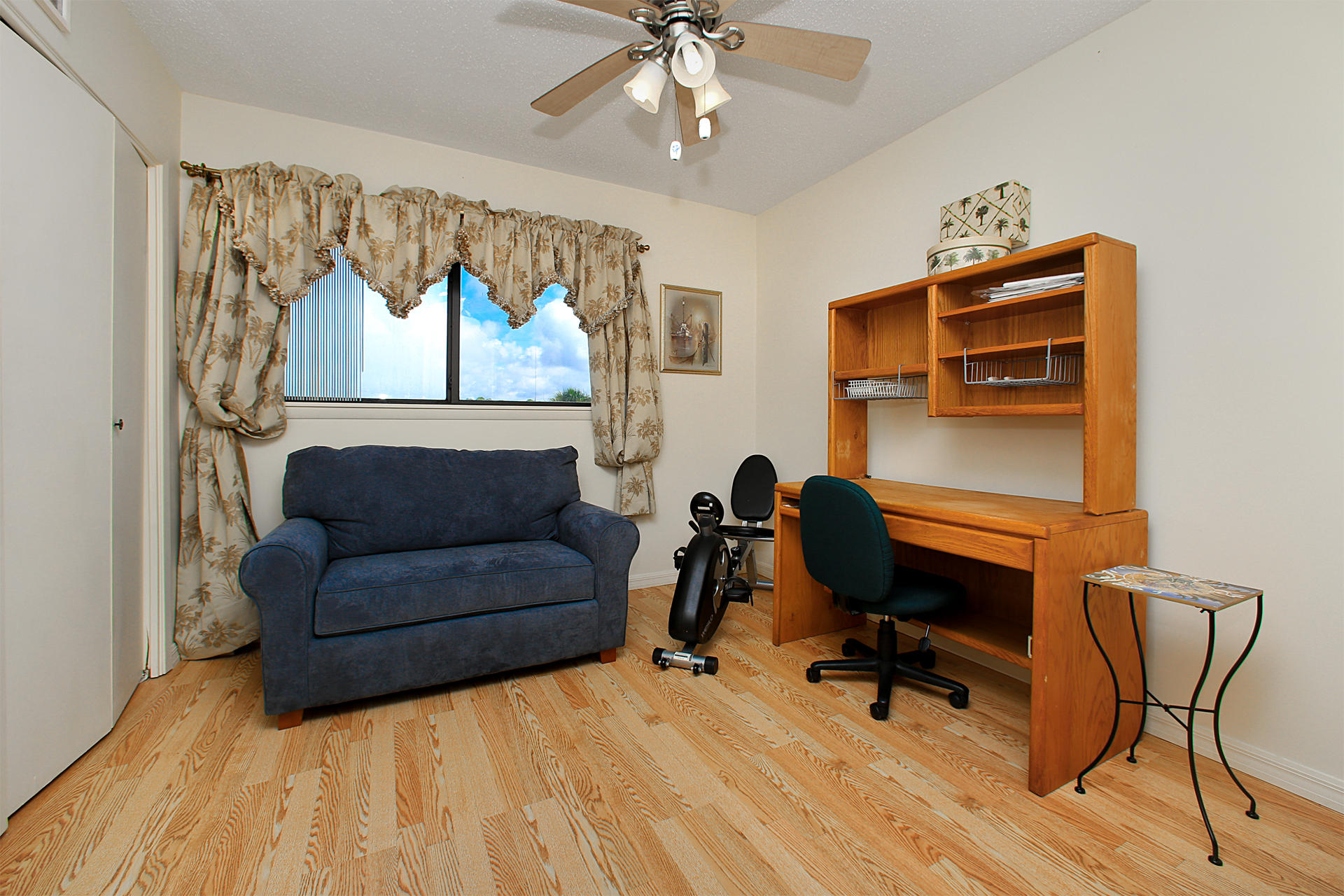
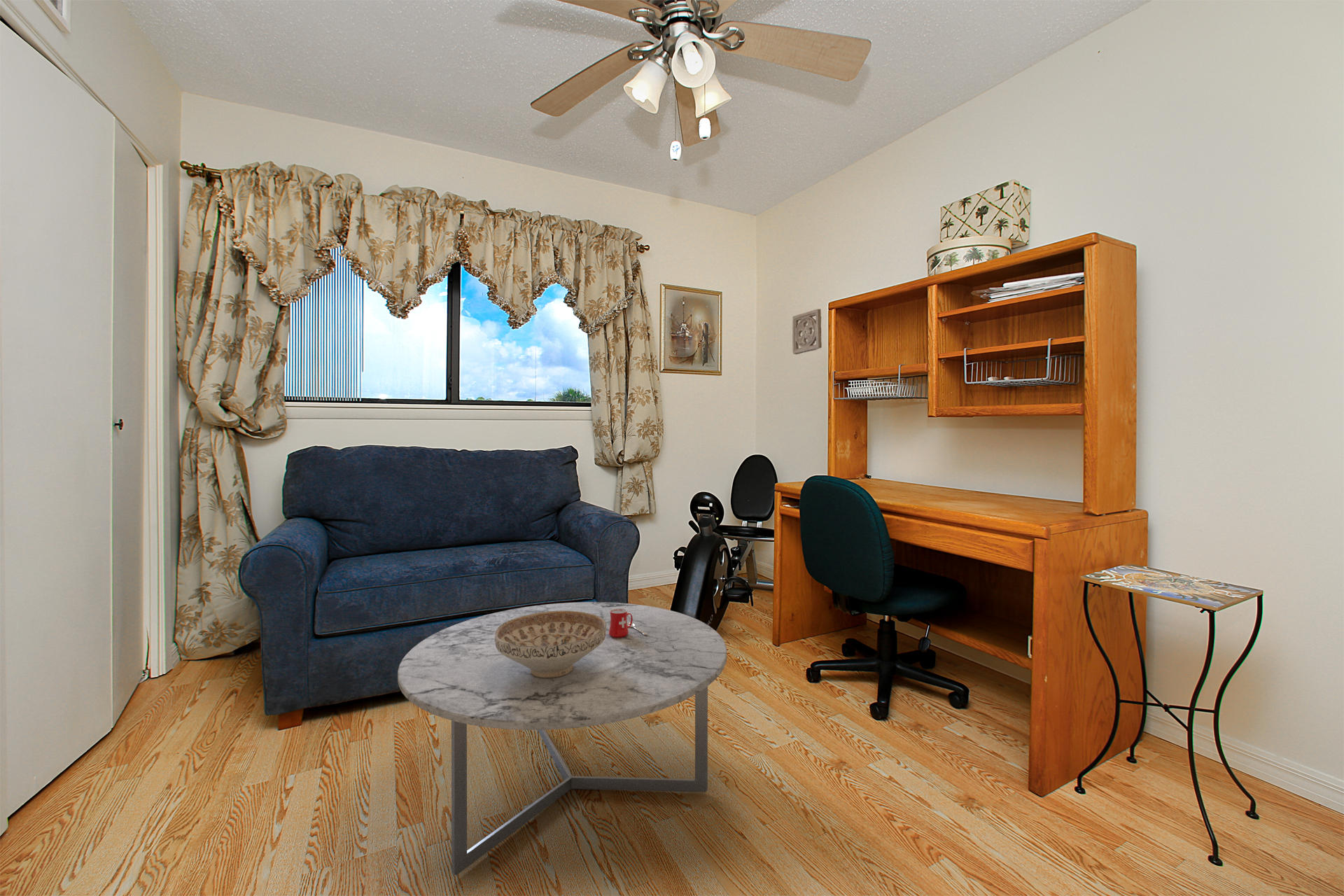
+ mug [609,608,648,638]
+ decorative bowl [495,610,606,678]
+ coffee table [397,601,727,876]
+ wall ornament [792,309,823,355]
